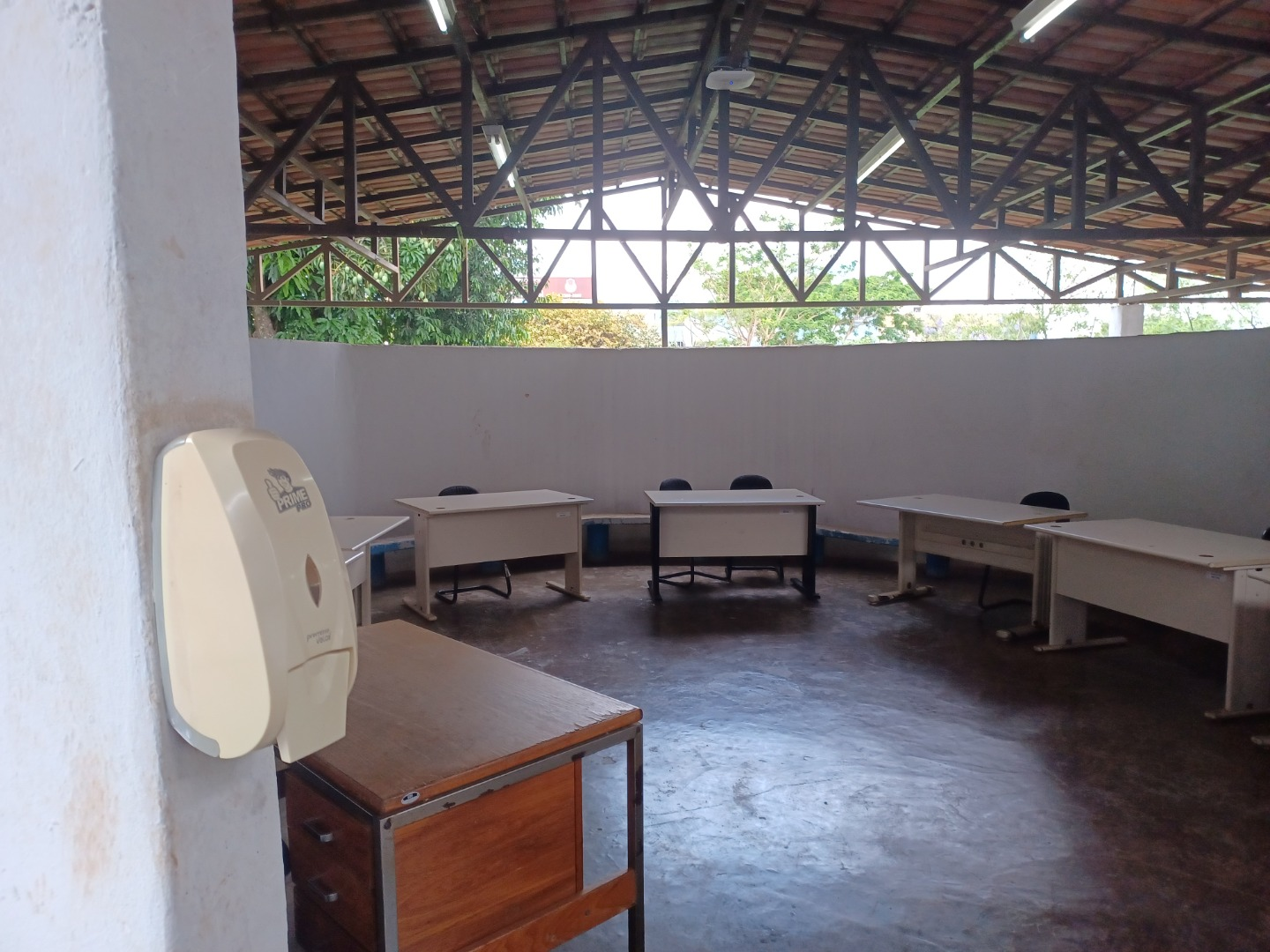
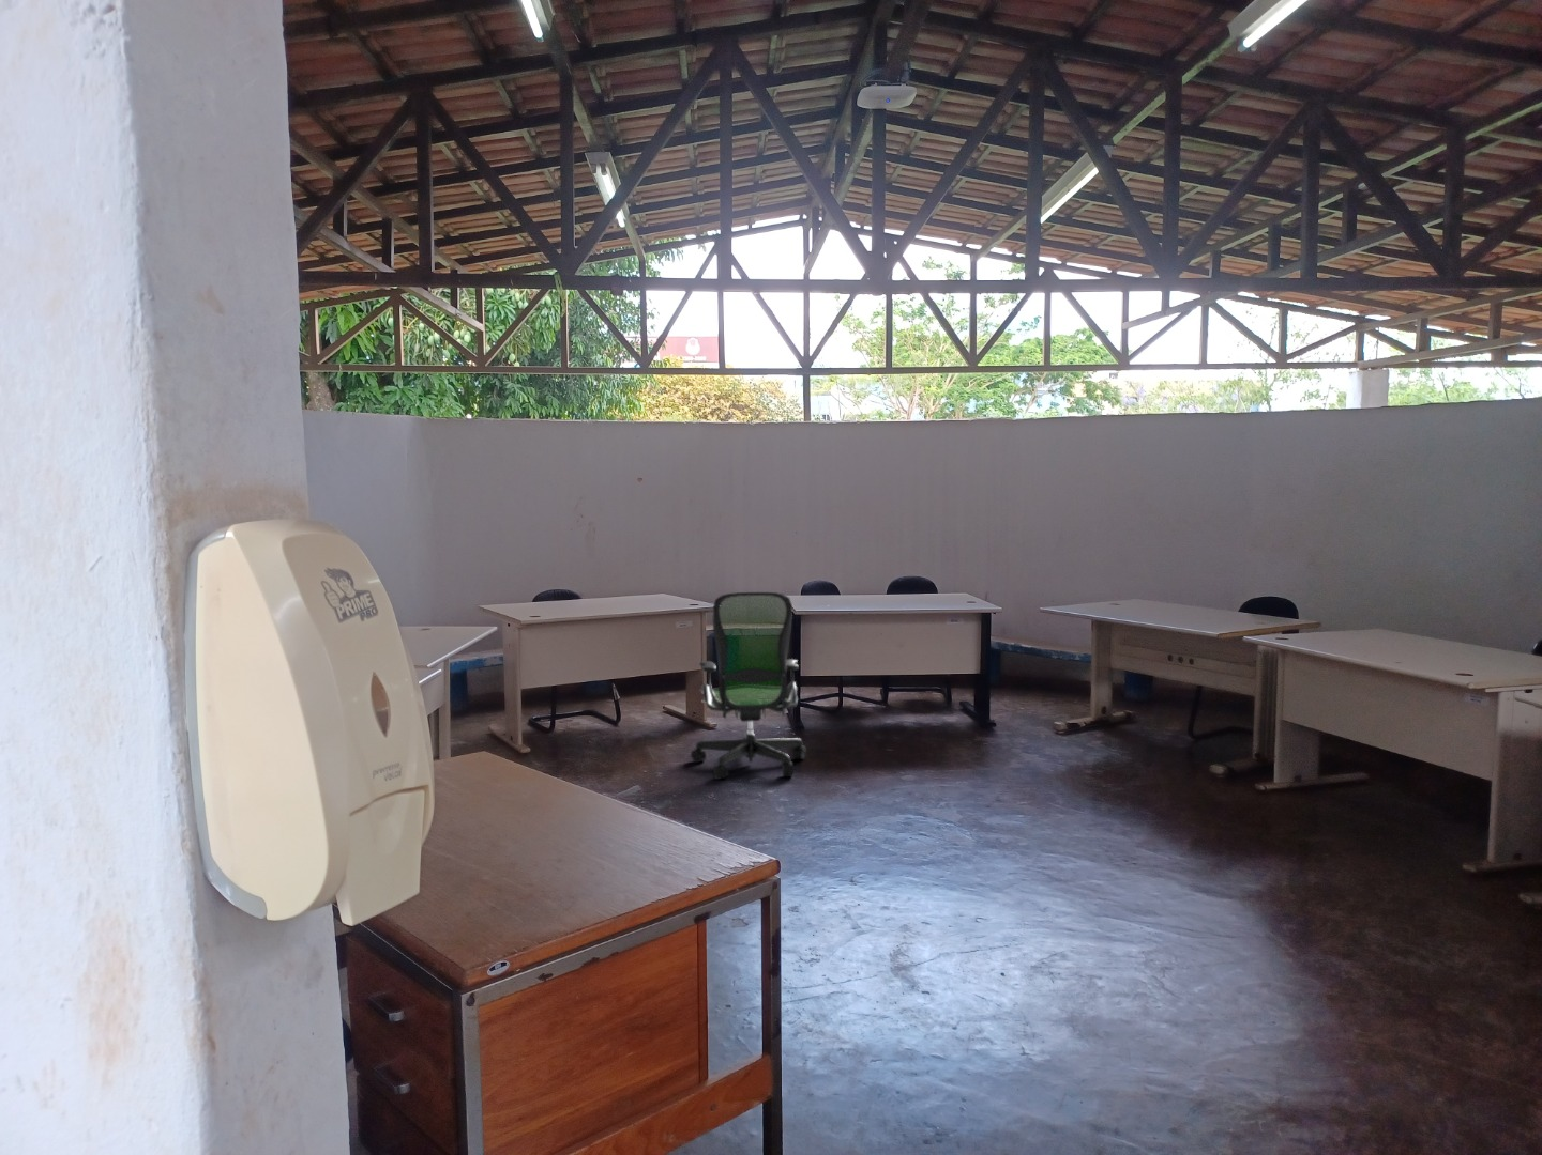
+ office chair [690,591,807,780]
